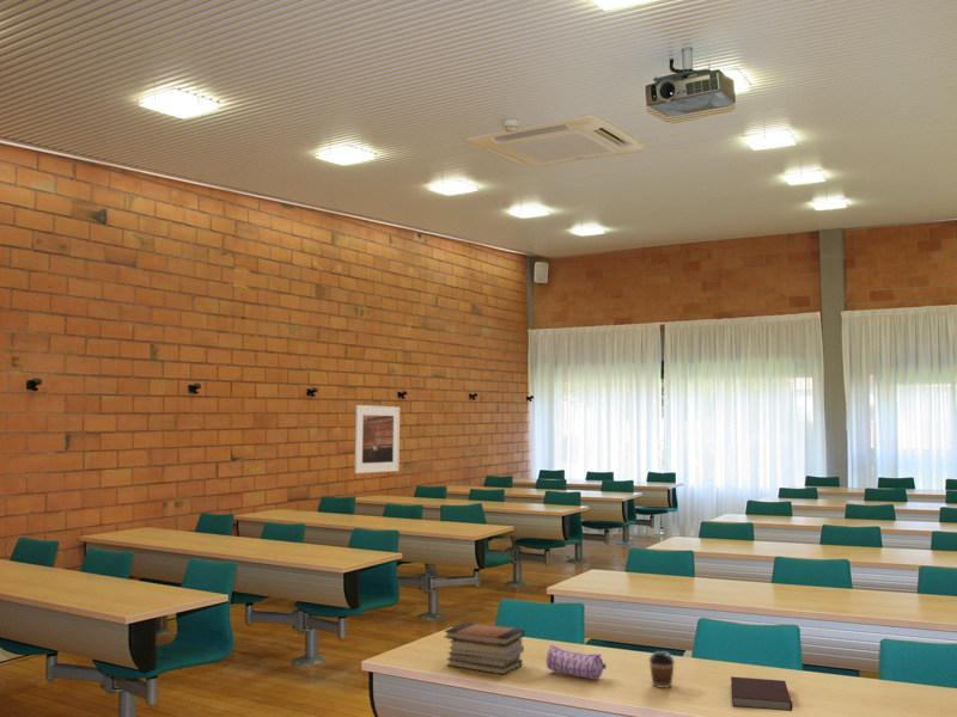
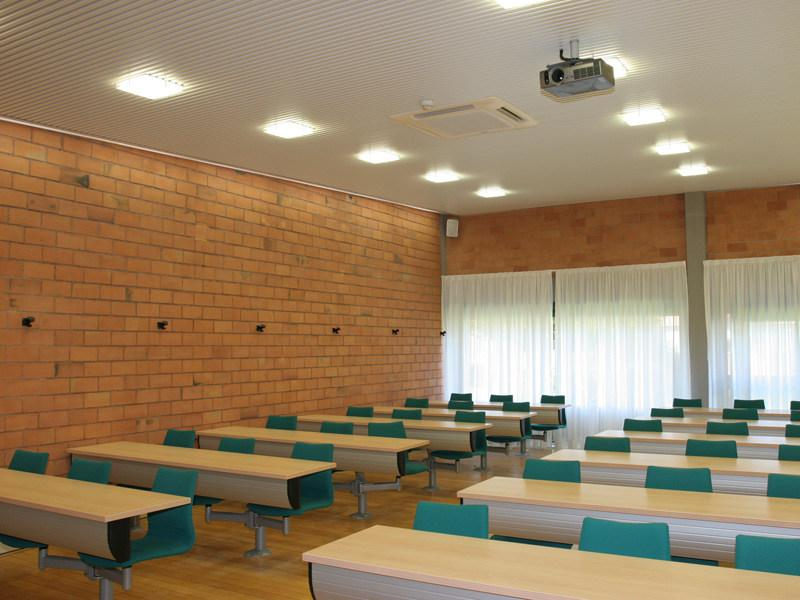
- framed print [353,404,401,474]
- coffee cup [648,650,676,690]
- notebook [730,675,793,712]
- book stack [443,621,525,676]
- pencil case [545,644,606,681]
